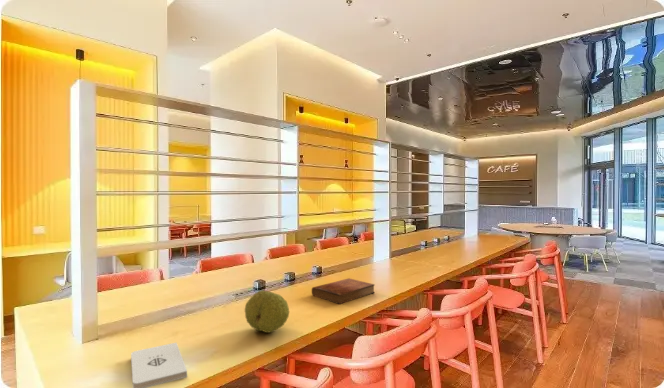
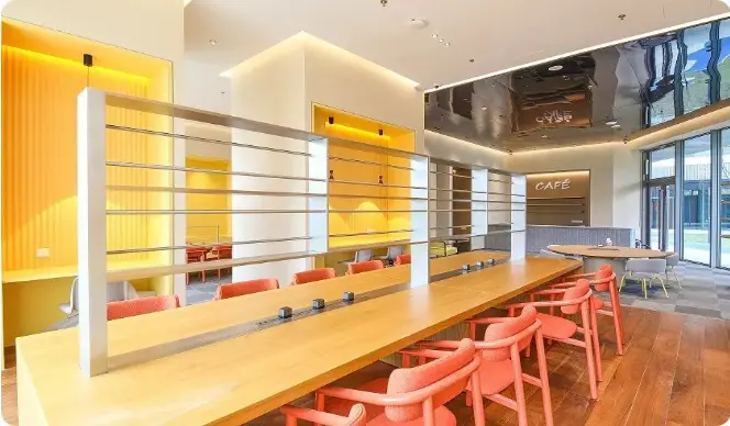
- notepad [130,342,188,388]
- fruit [244,290,290,334]
- bible [311,277,375,305]
